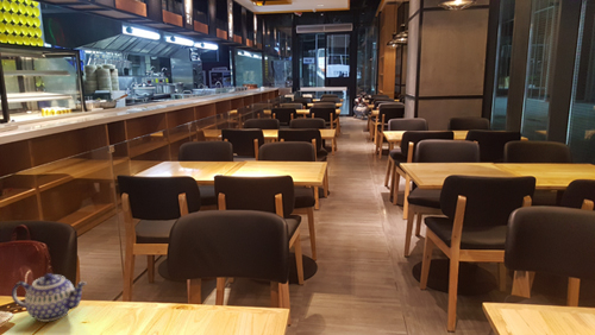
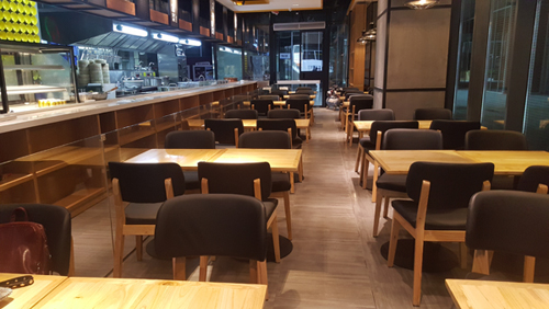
- teapot [11,272,88,323]
